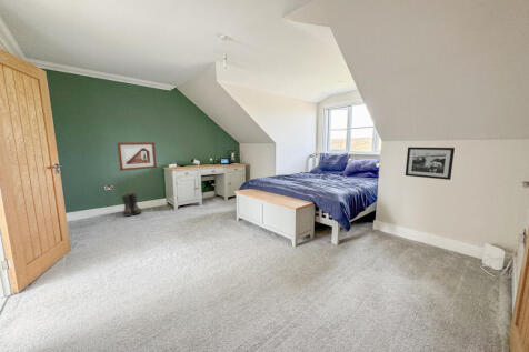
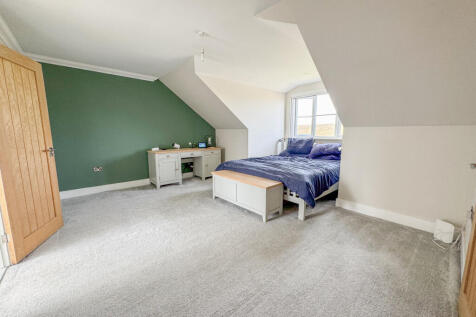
- picture frame [116,141,158,172]
- boots [120,191,142,218]
- picture frame [405,145,456,181]
